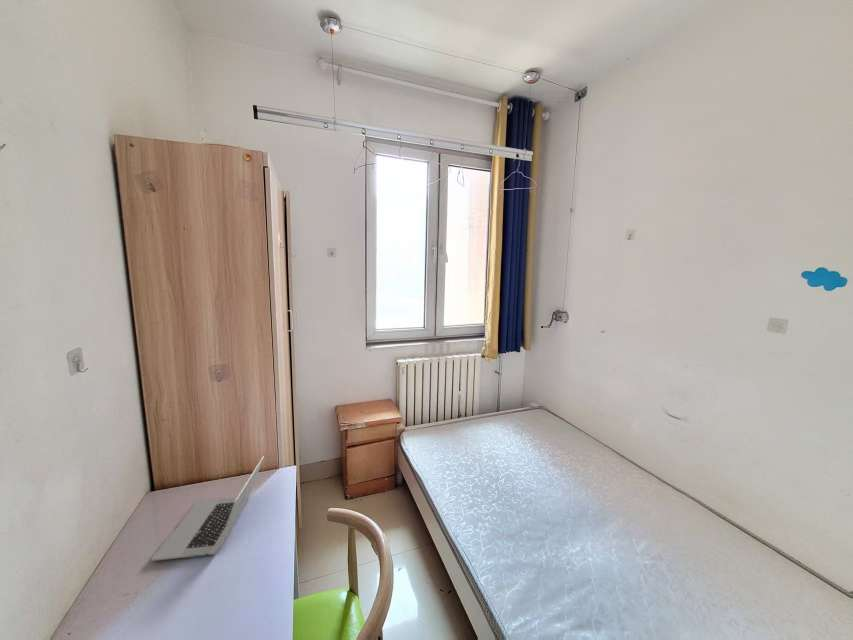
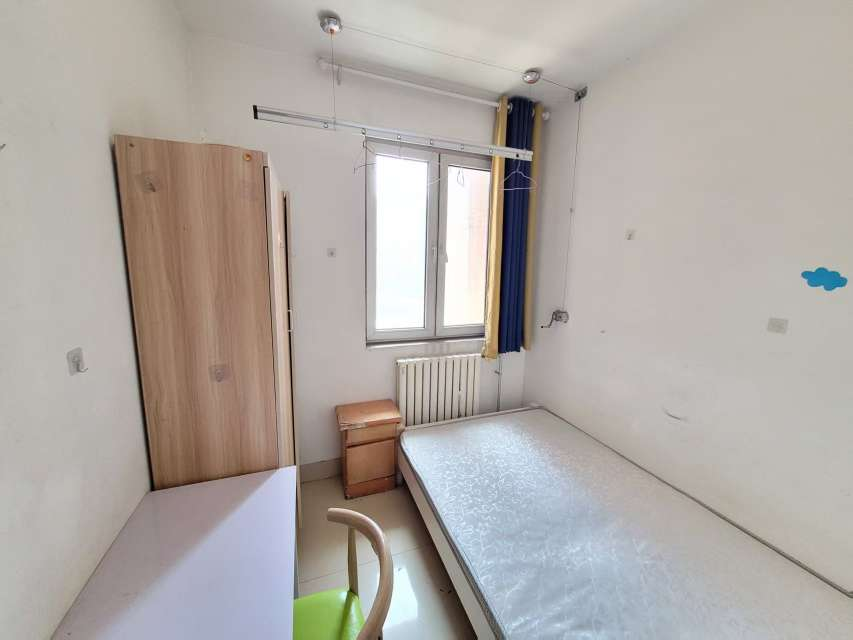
- laptop [151,455,265,562]
